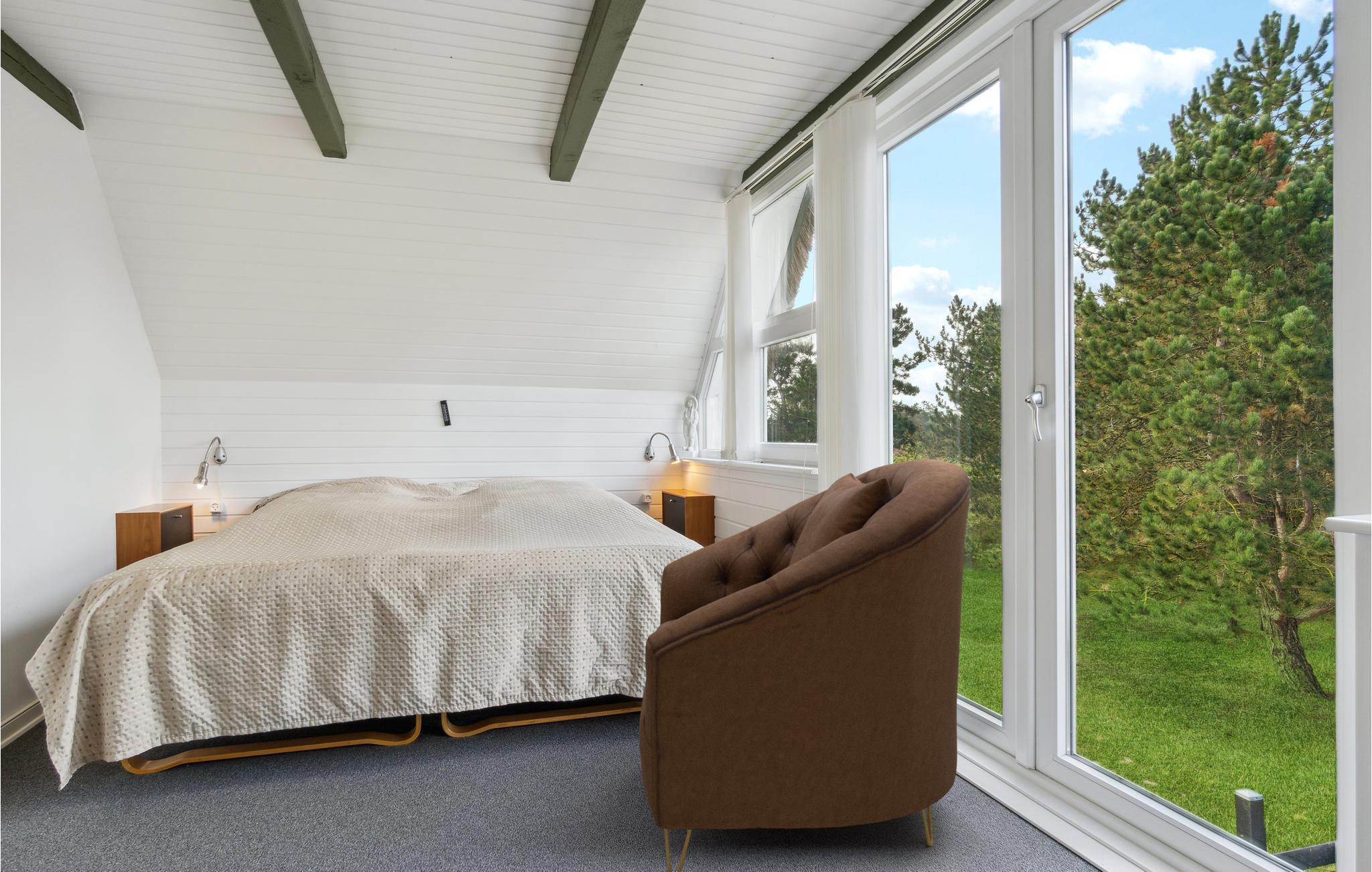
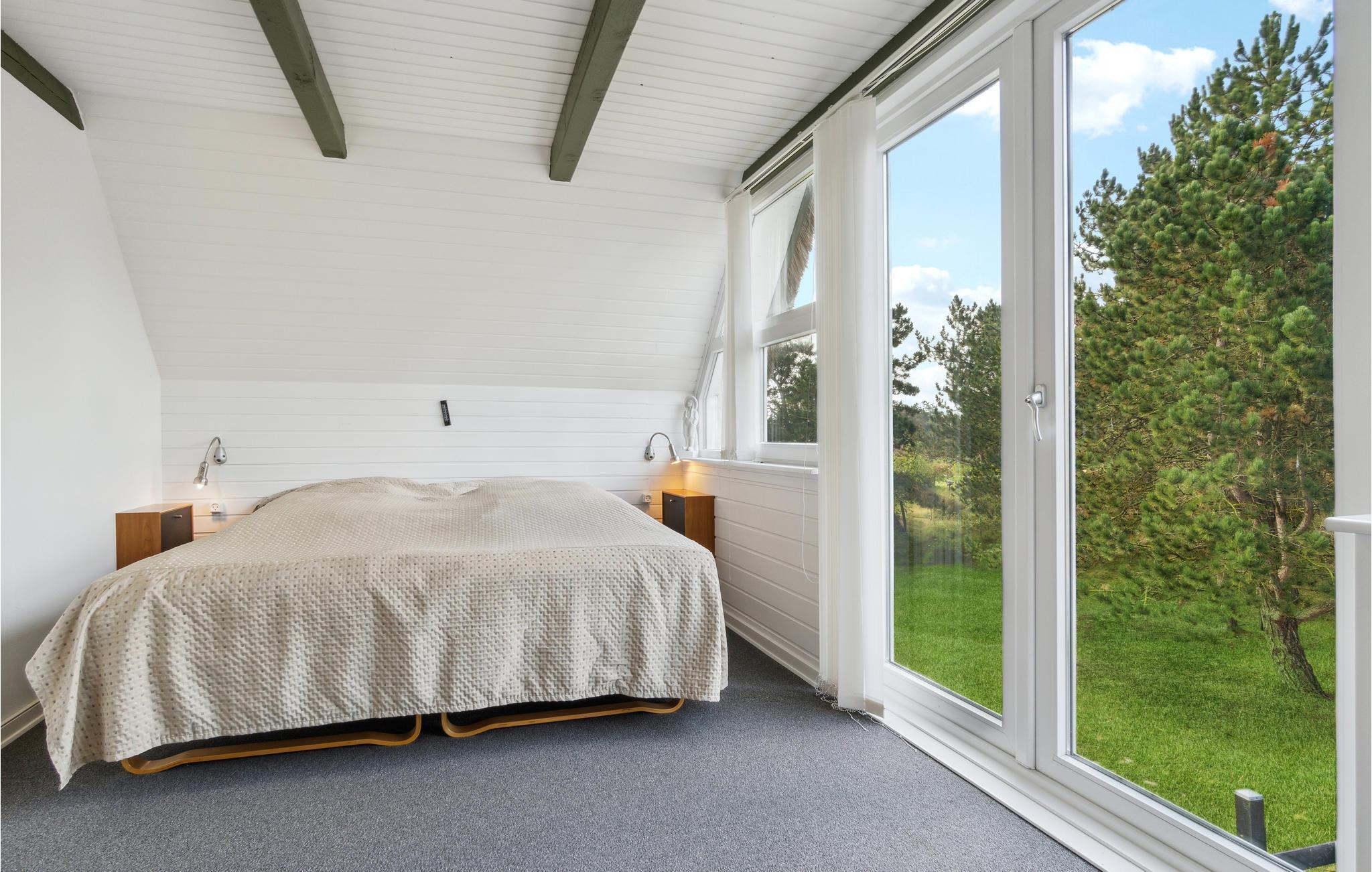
- armchair [638,459,971,872]
